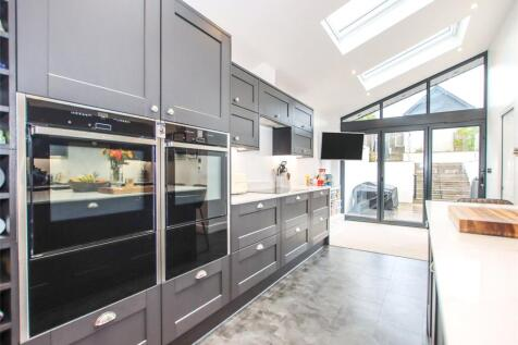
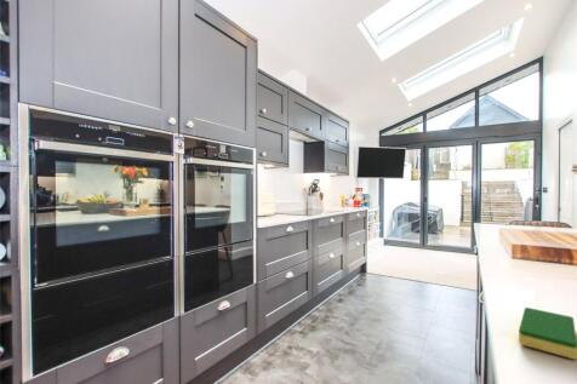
+ dish sponge [518,306,577,360]
